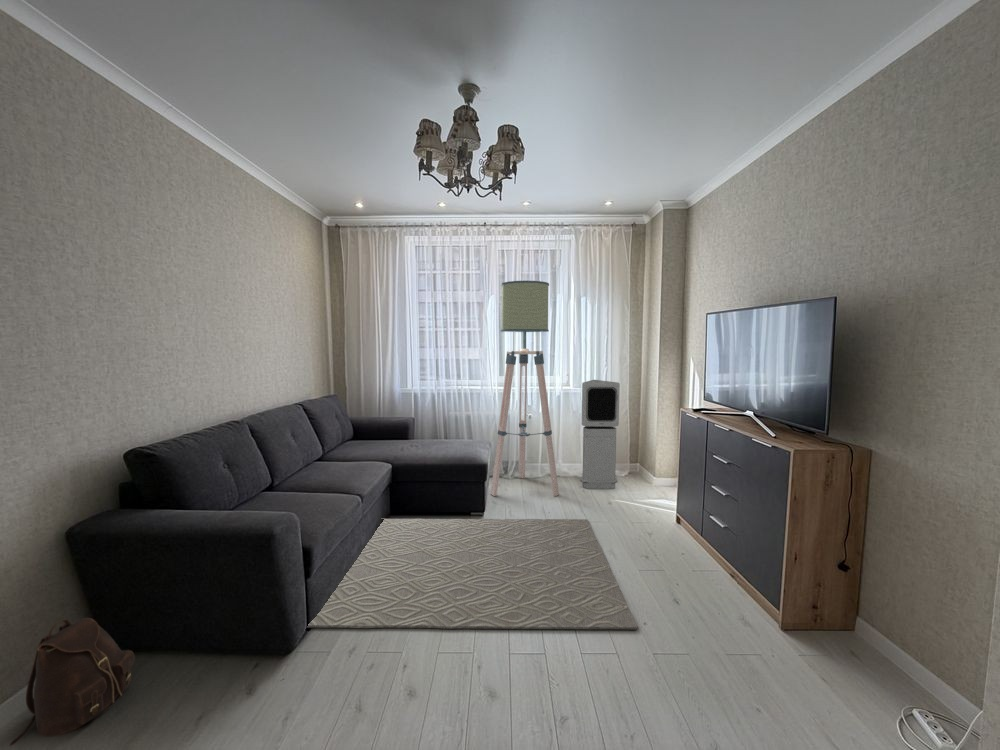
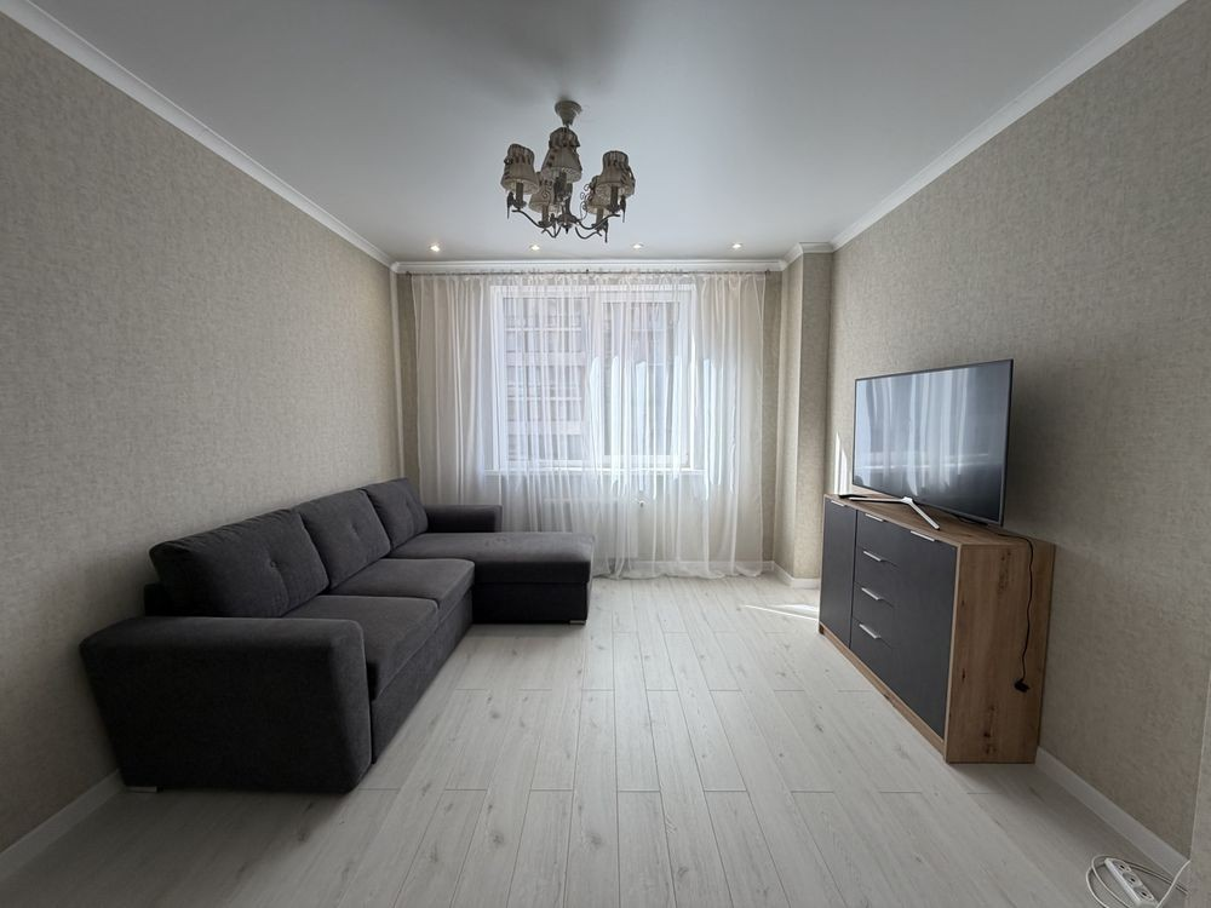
- backpack [9,617,136,747]
- air purifier [580,379,621,490]
- rug [306,518,639,631]
- floor lamp [490,280,560,497]
